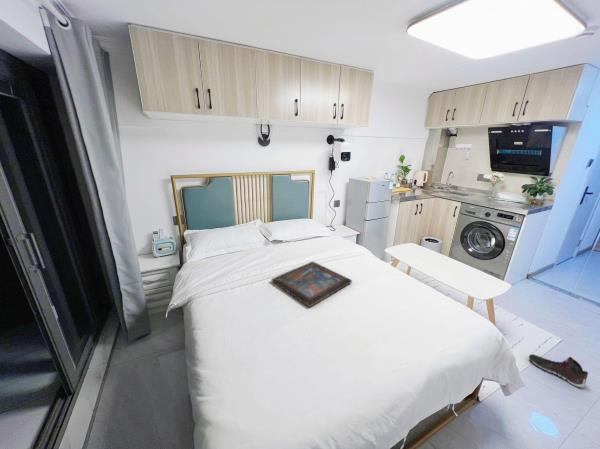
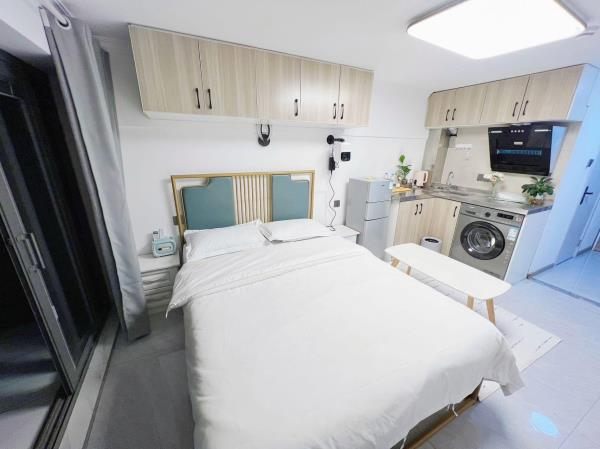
- tray [270,261,353,308]
- sneaker [528,353,589,389]
